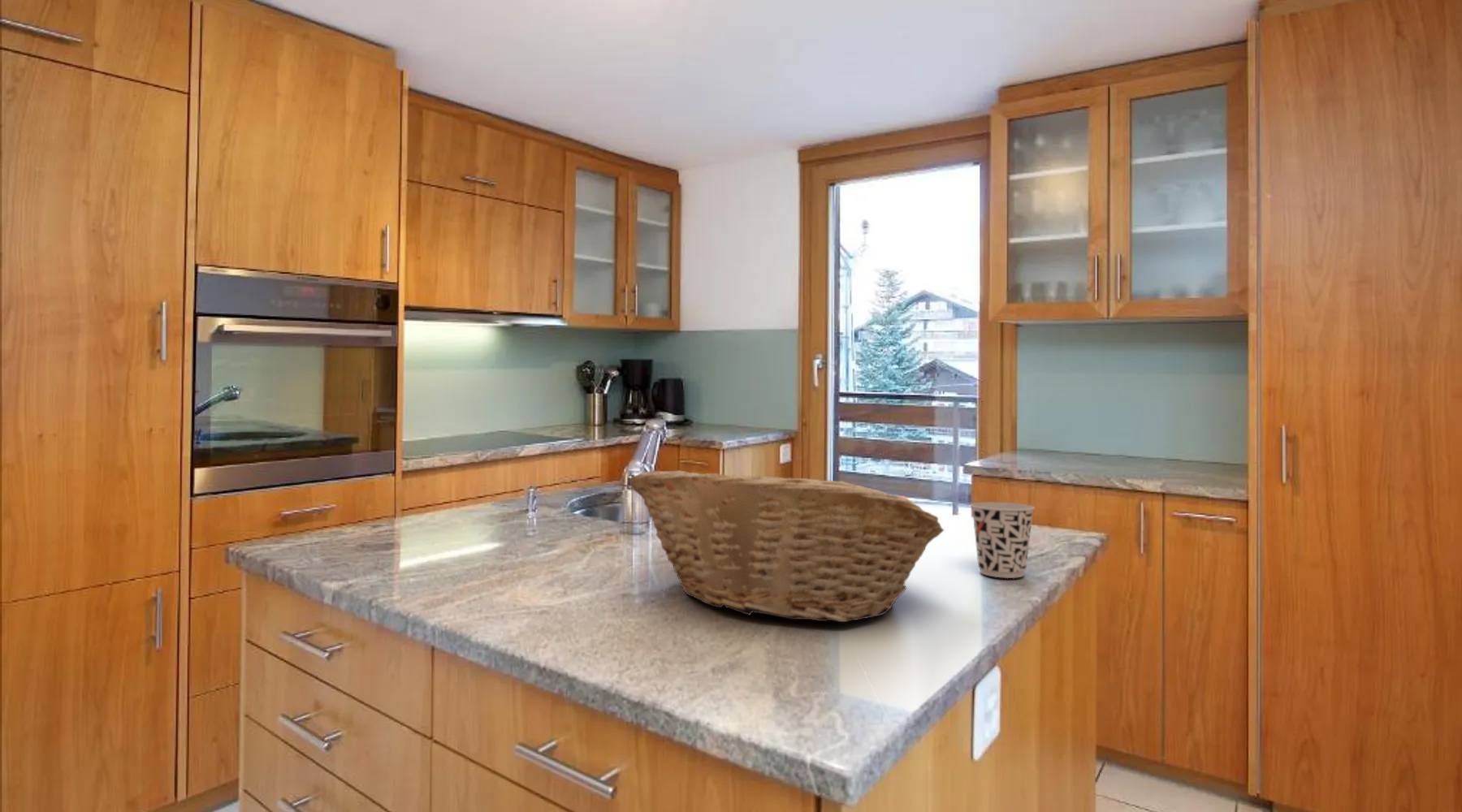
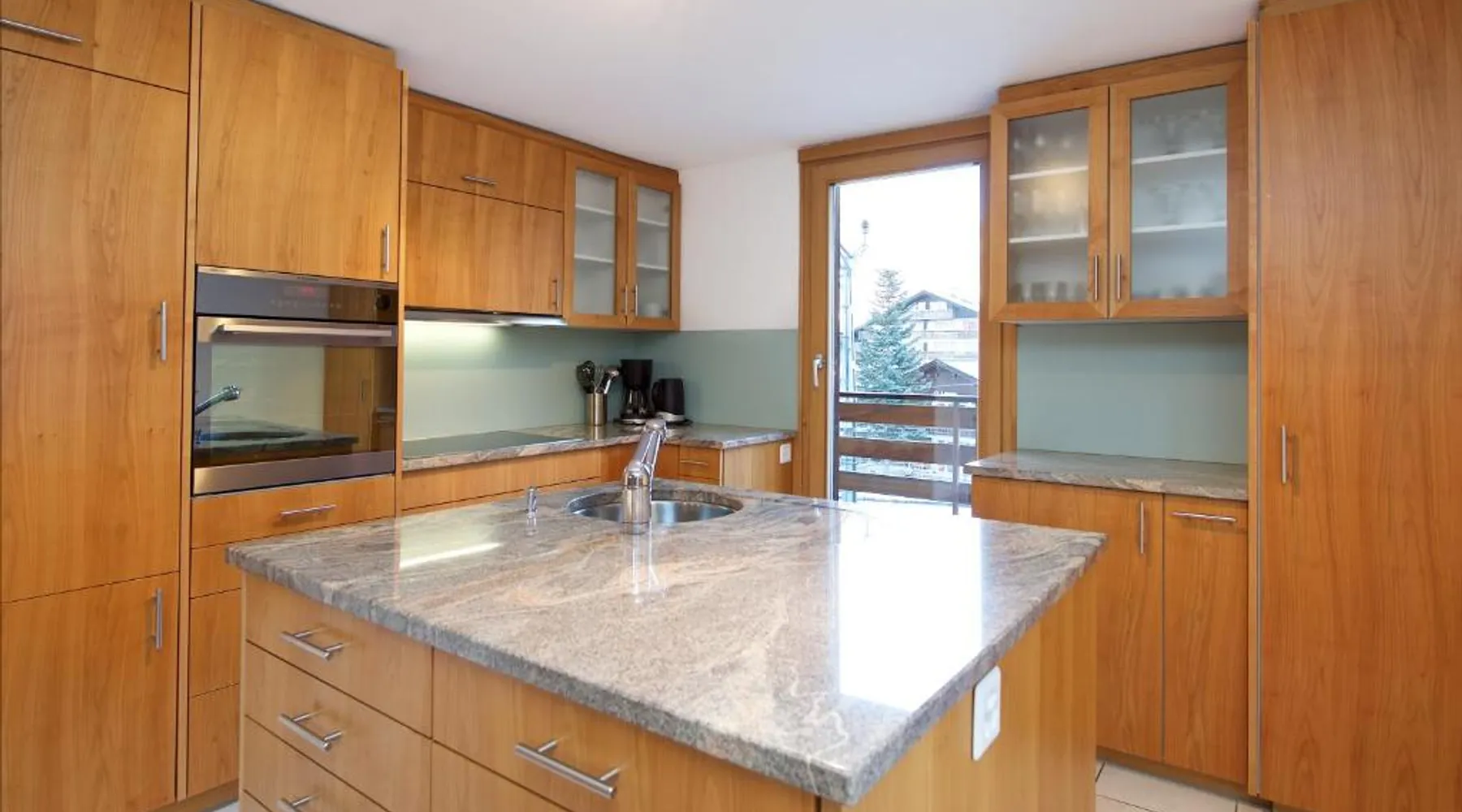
- fruit basket [630,469,945,623]
- cup [970,501,1036,579]
